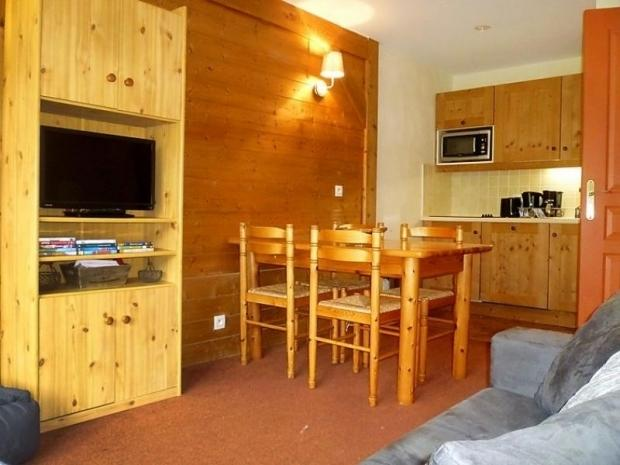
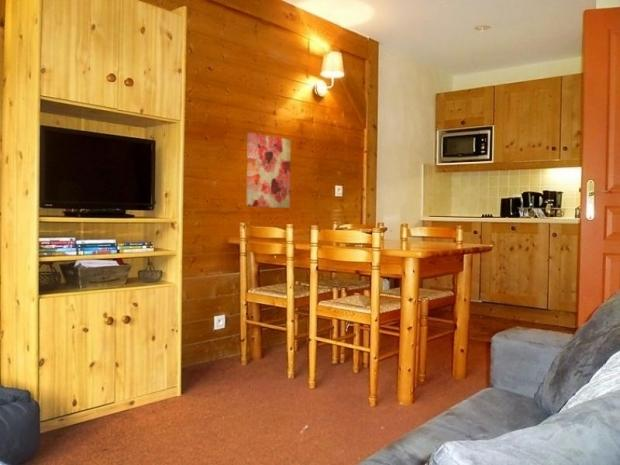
+ wall art [246,132,292,209]
